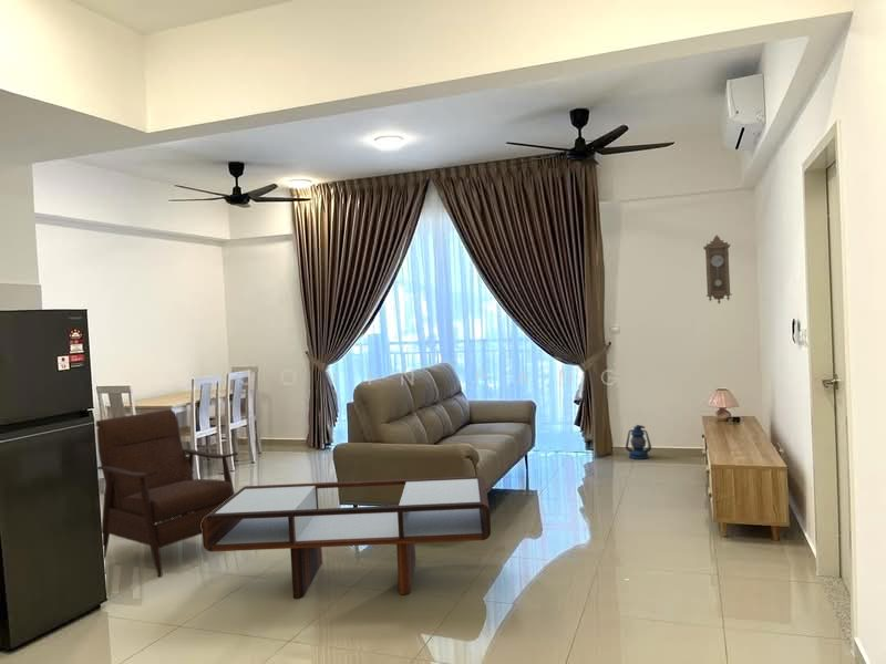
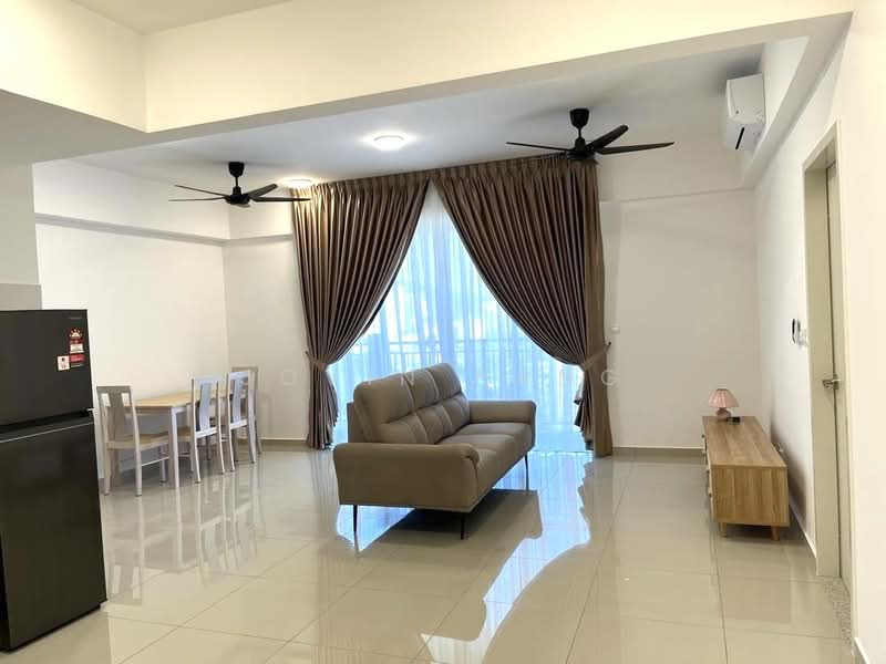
- armchair [95,408,239,578]
- coffee table [202,475,492,600]
- lantern [625,424,652,460]
- pendulum clock [702,235,733,305]
